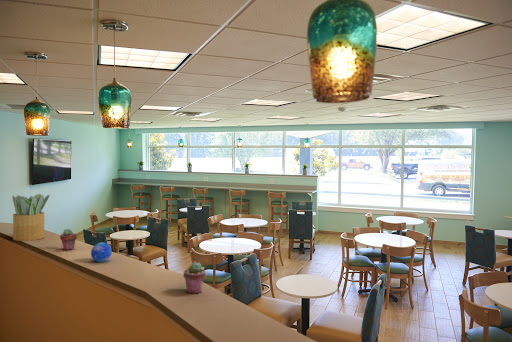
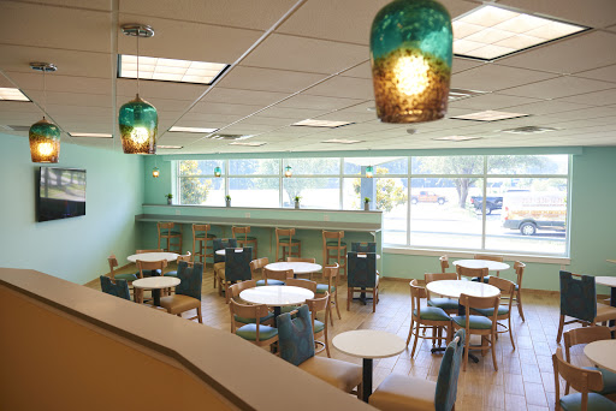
- decorative orb [90,242,113,263]
- potted succulent [59,228,78,251]
- potted plant [11,193,50,242]
- potted succulent [182,261,207,294]
